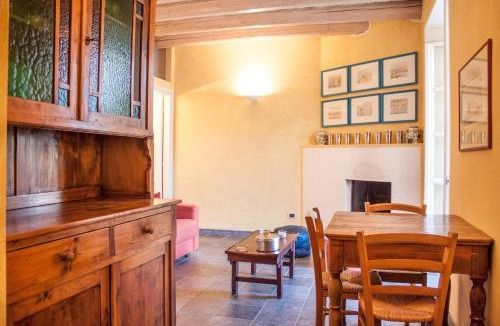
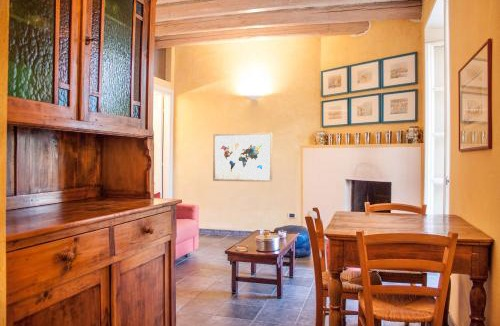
+ wall art [212,132,274,183]
